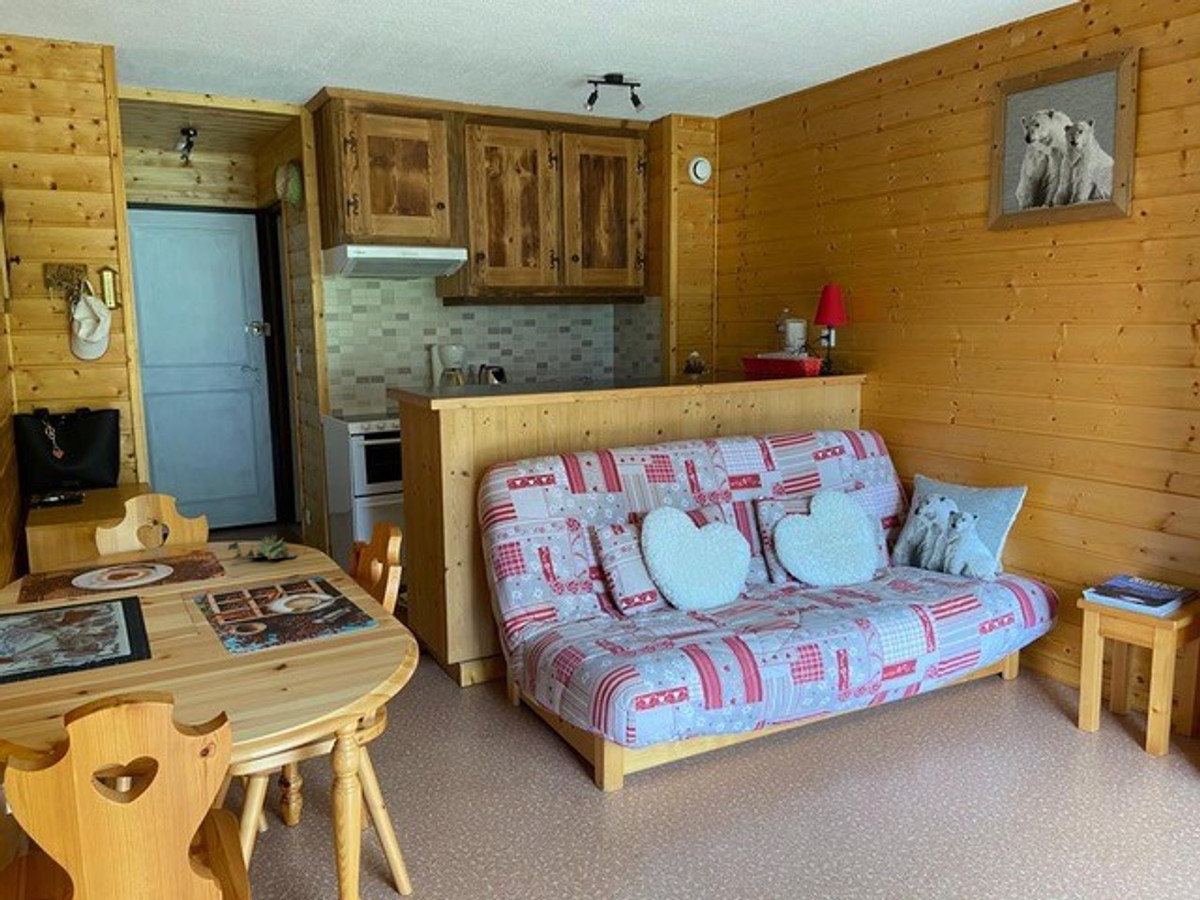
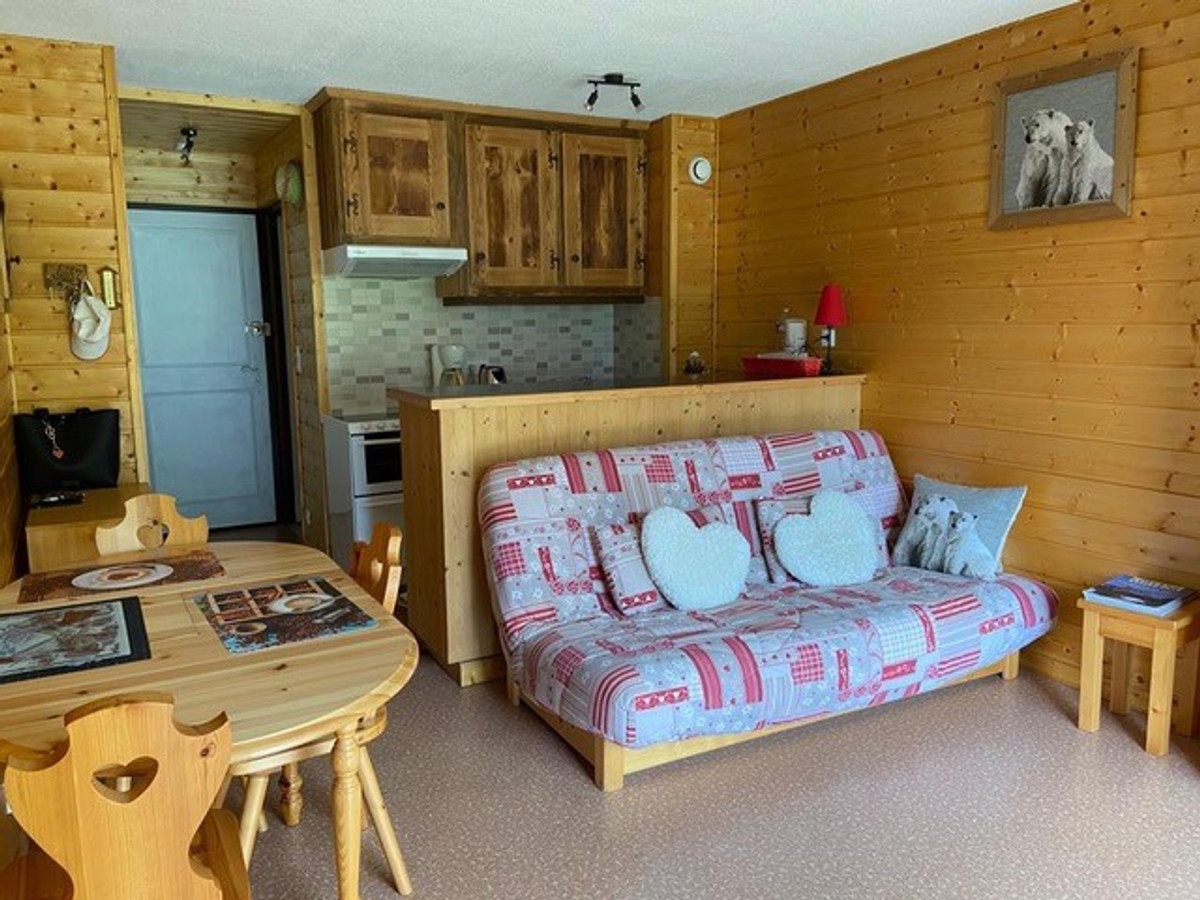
- succulent plant [226,533,307,562]
